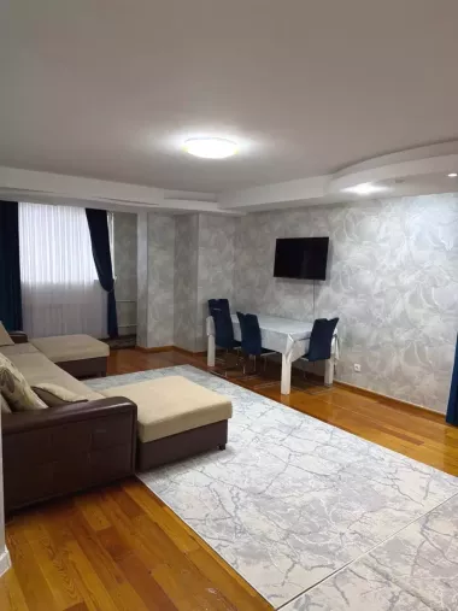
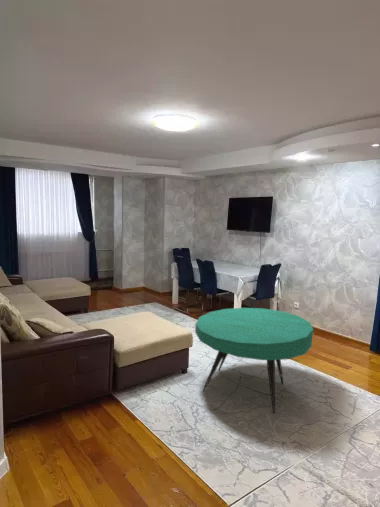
+ coffee table [194,307,314,414]
